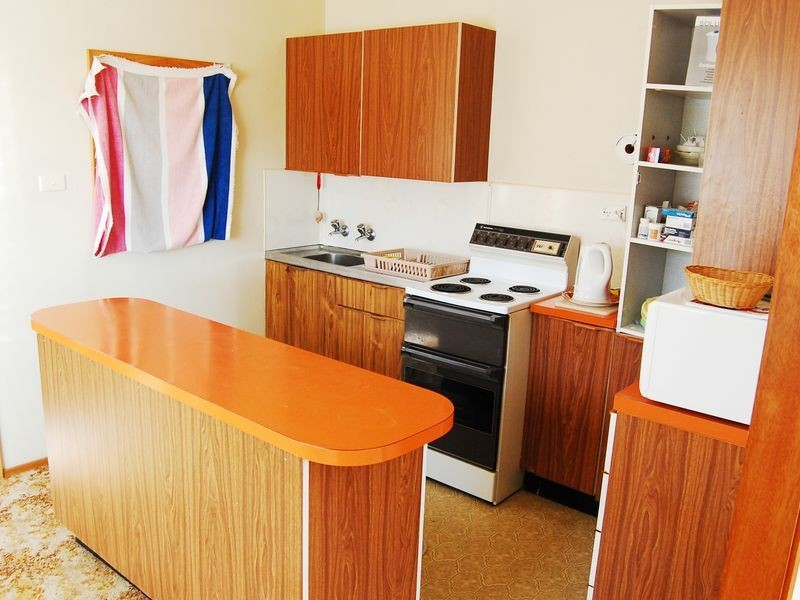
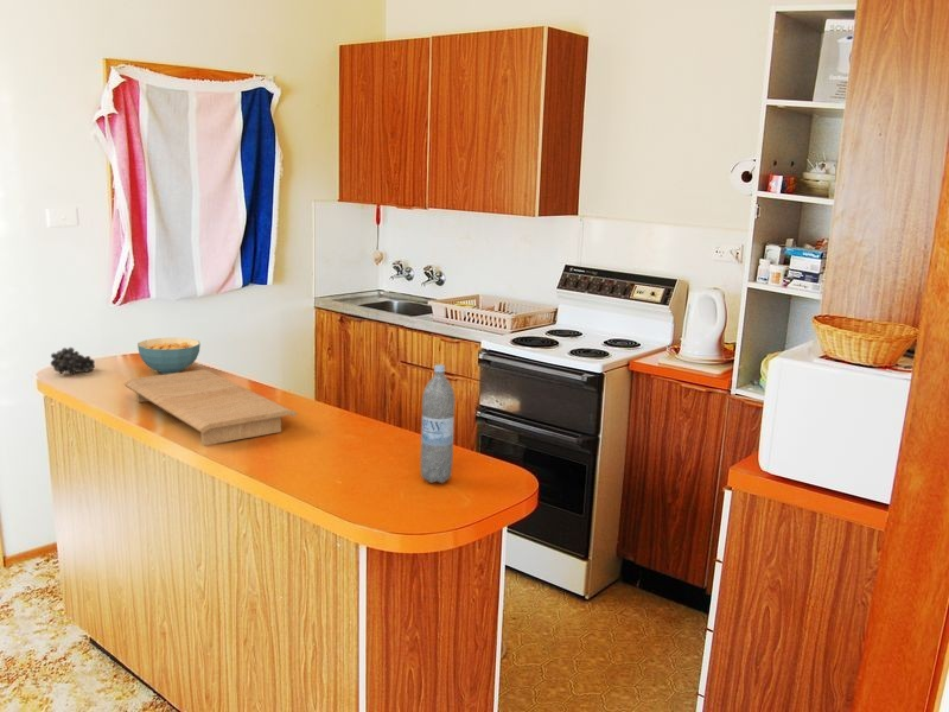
+ cereal bowl [136,337,202,375]
+ cutting board [122,369,299,446]
+ fruit [50,347,96,375]
+ water bottle [420,363,456,484]
